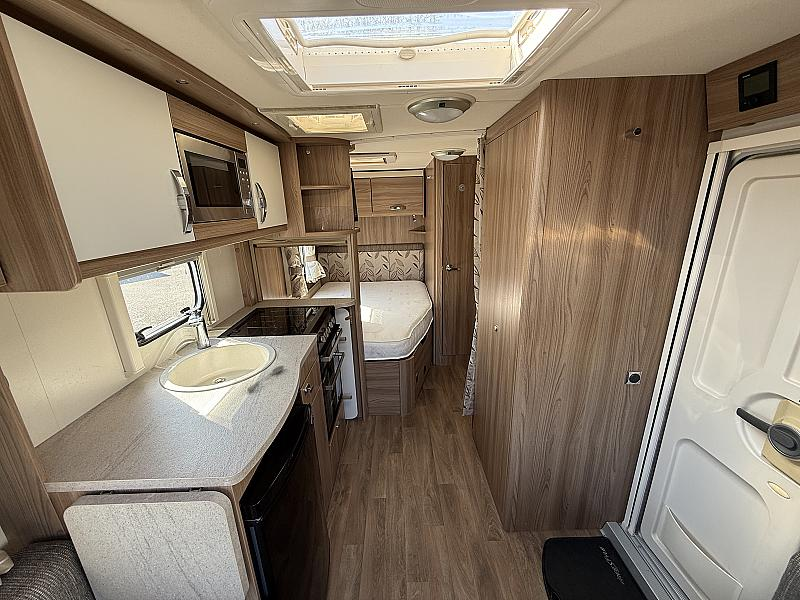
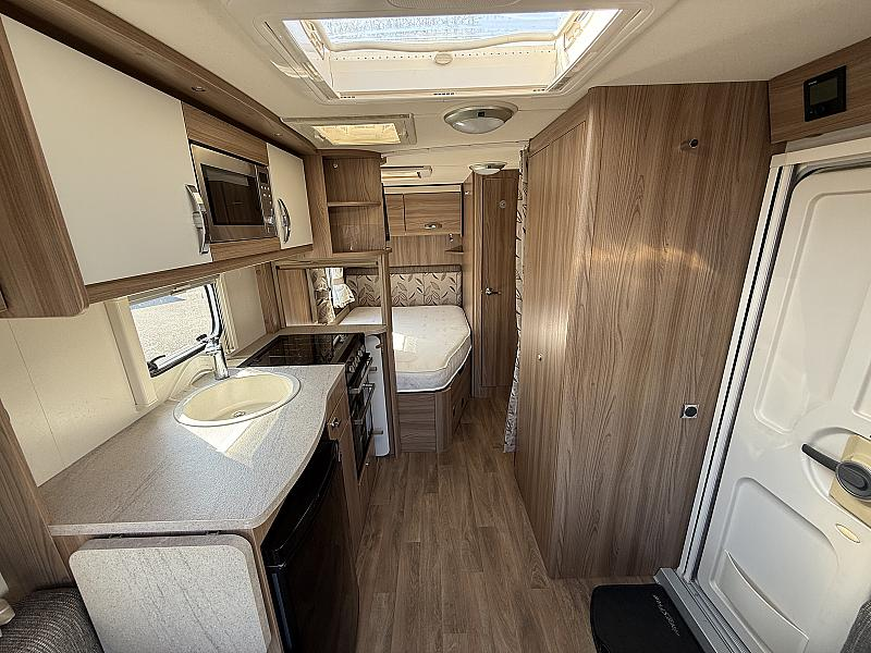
- soupspoon [246,365,285,393]
